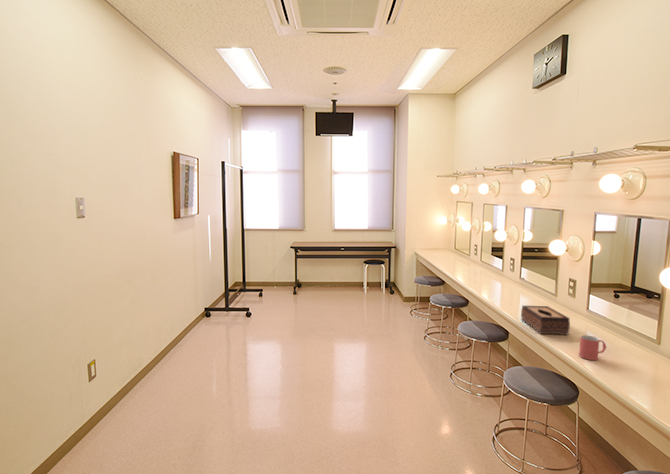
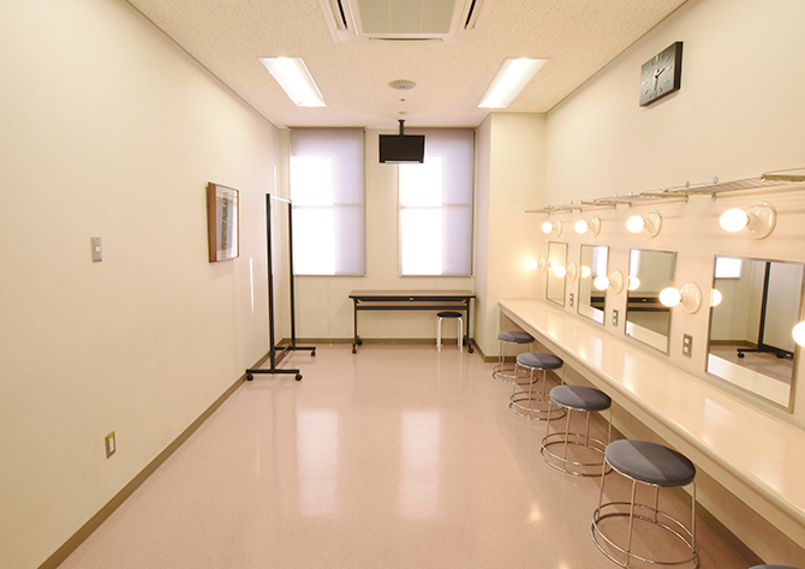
- mug [578,334,607,361]
- tissue box [520,304,571,336]
